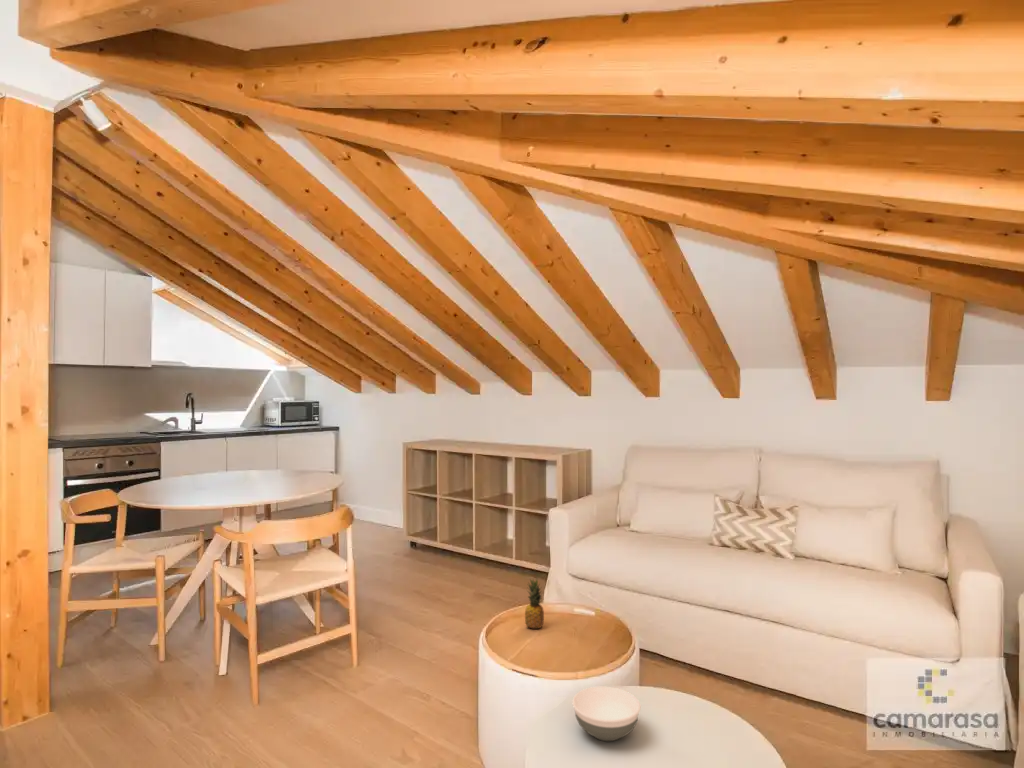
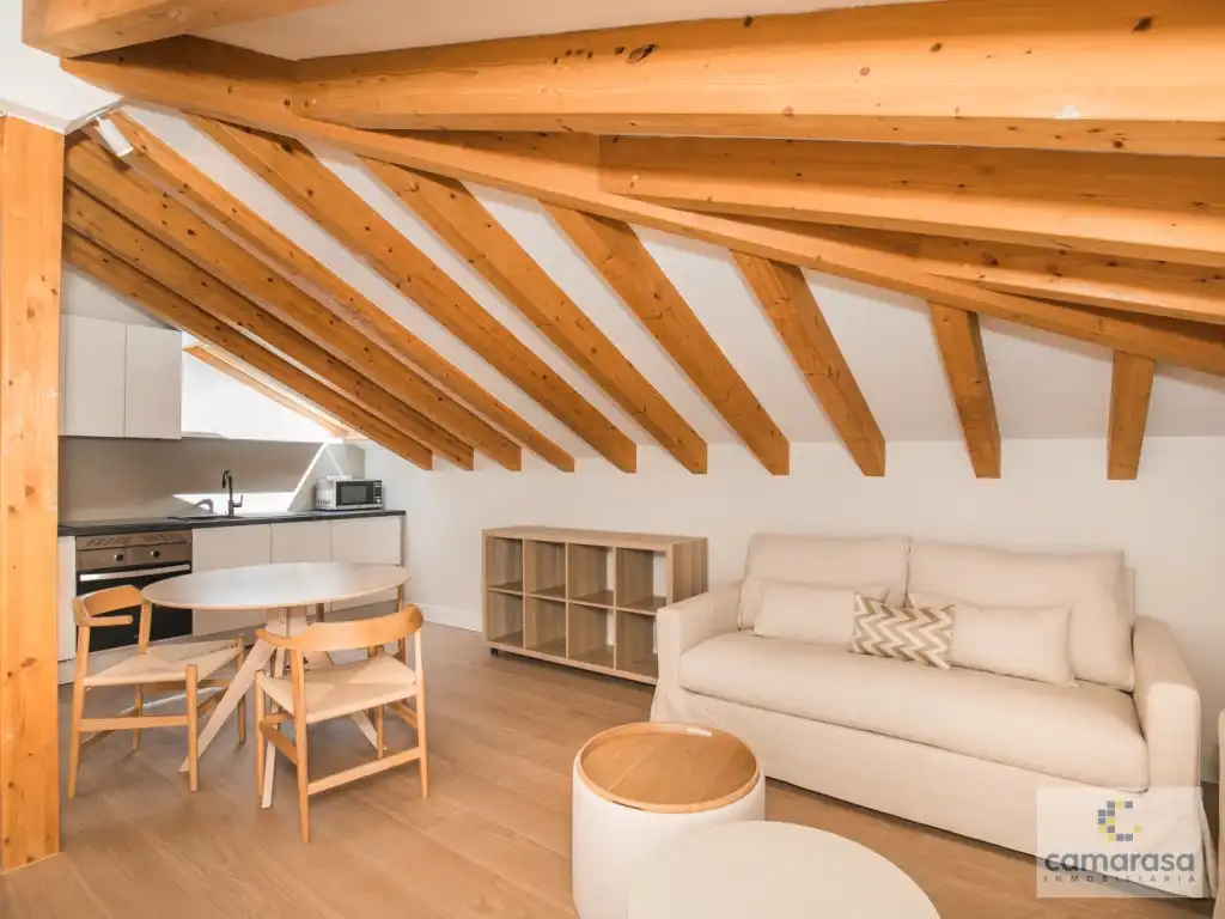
- bowl [571,686,642,742]
- fruit [524,578,545,630]
